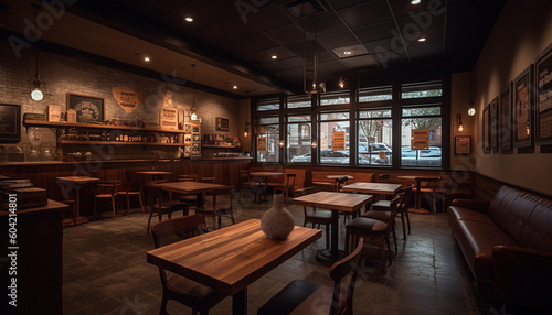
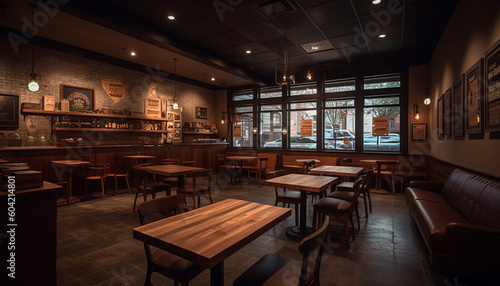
- vase [259,193,296,241]
